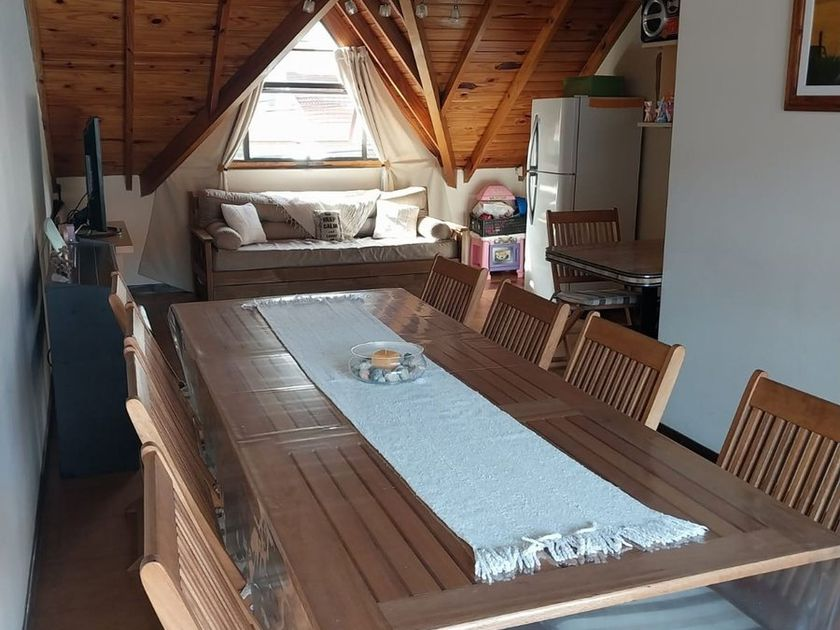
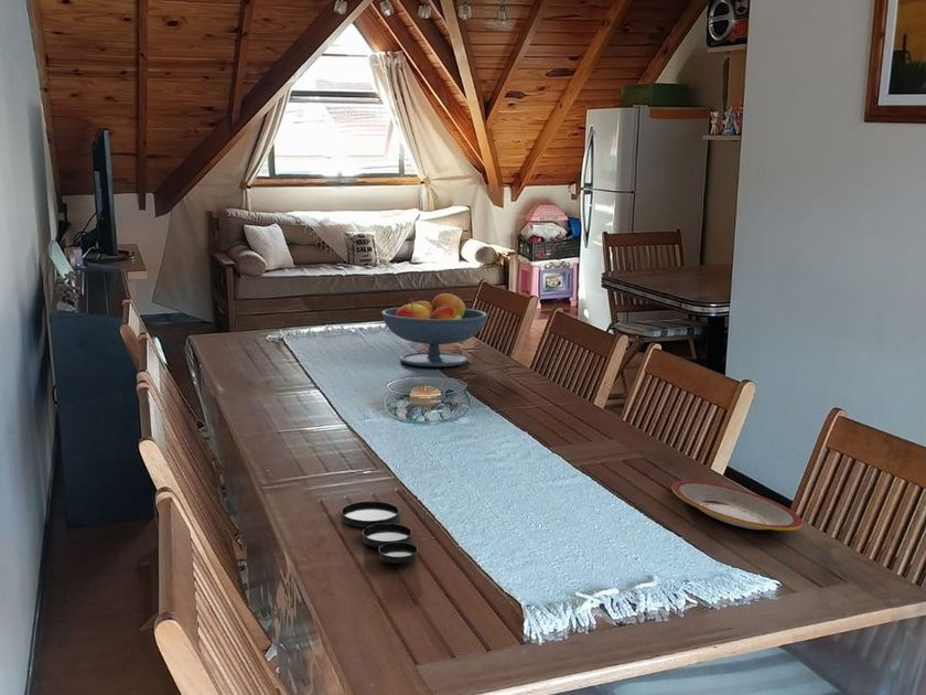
+ plate [341,501,419,564]
+ plate [670,479,804,532]
+ fruit bowl [380,291,489,367]
